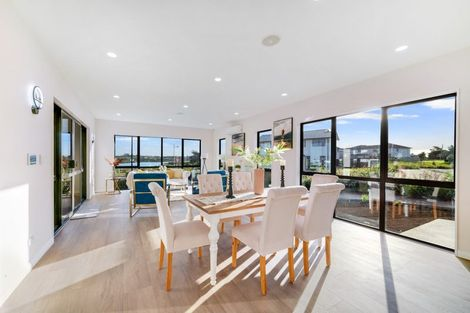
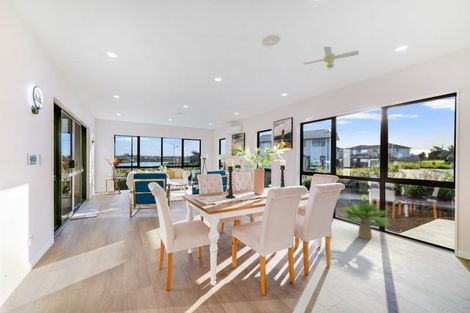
+ ceiling fan [303,46,360,70]
+ potted plant [341,201,391,240]
